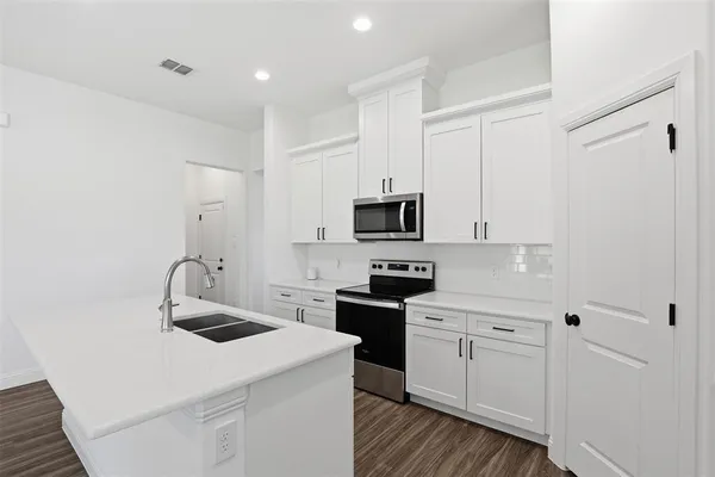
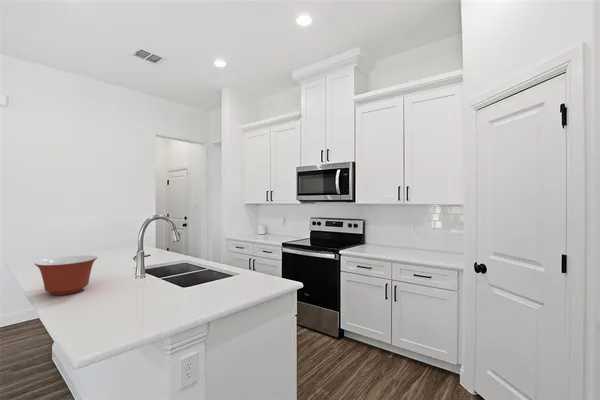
+ mixing bowl [33,254,98,296]
